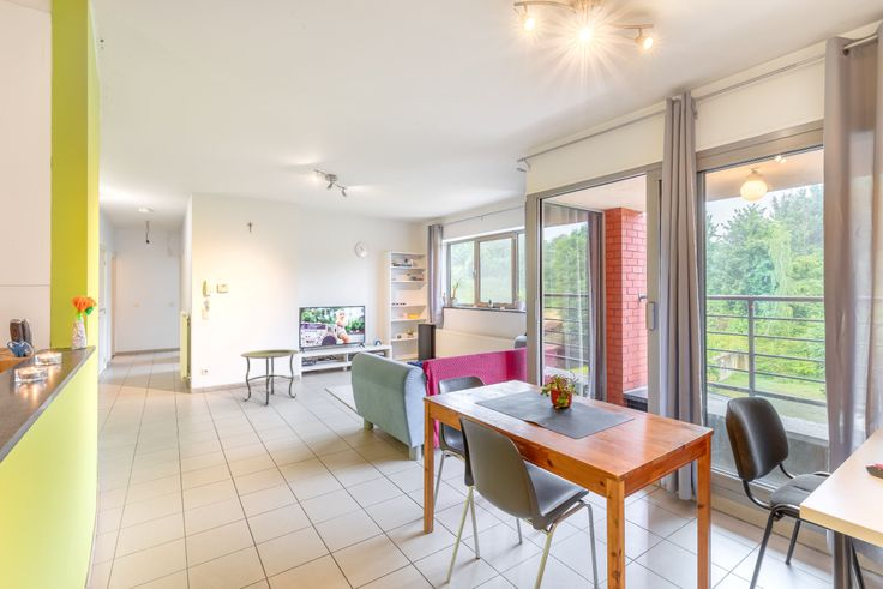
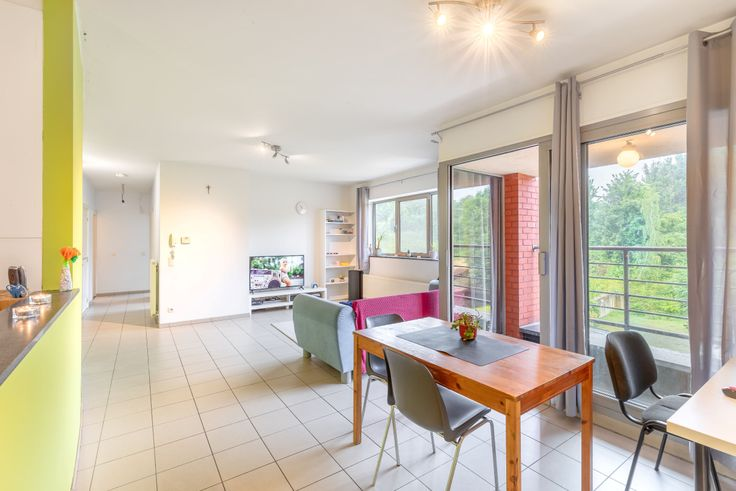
- side table [239,348,300,407]
